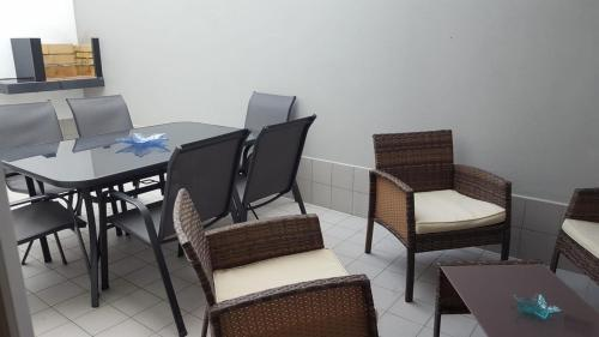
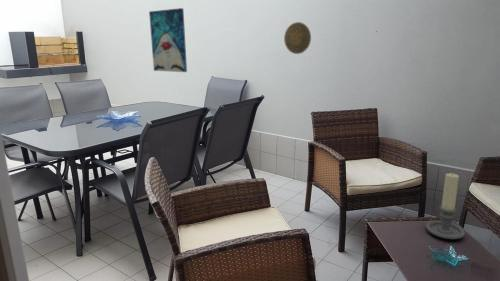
+ decorative plate [283,21,312,55]
+ wall art [148,7,188,73]
+ candle holder [425,172,466,240]
